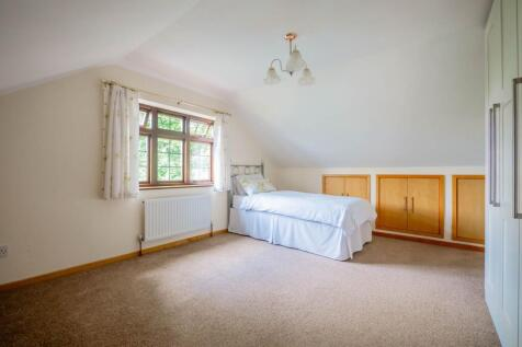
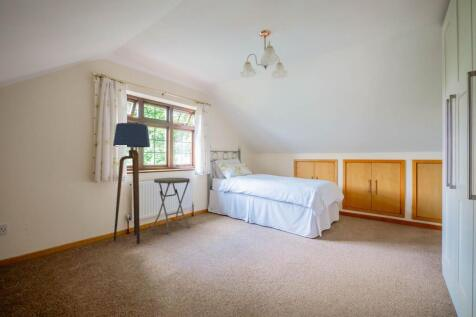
+ side table [150,177,191,235]
+ floor lamp [112,122,151,244]
